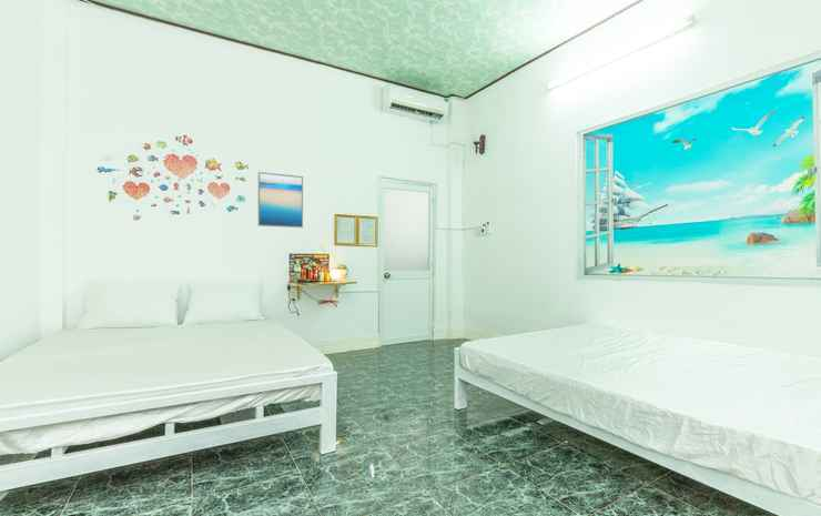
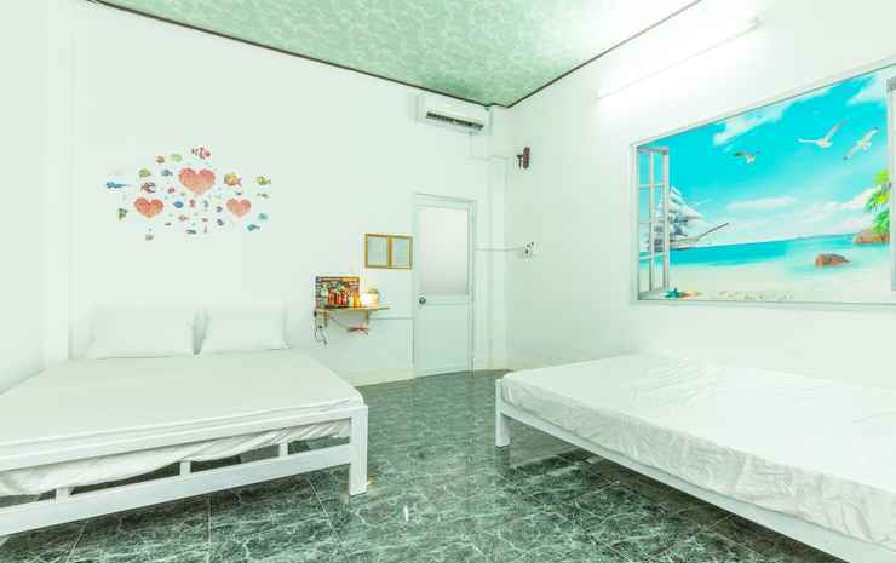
- wall art [257,171,304,229]
